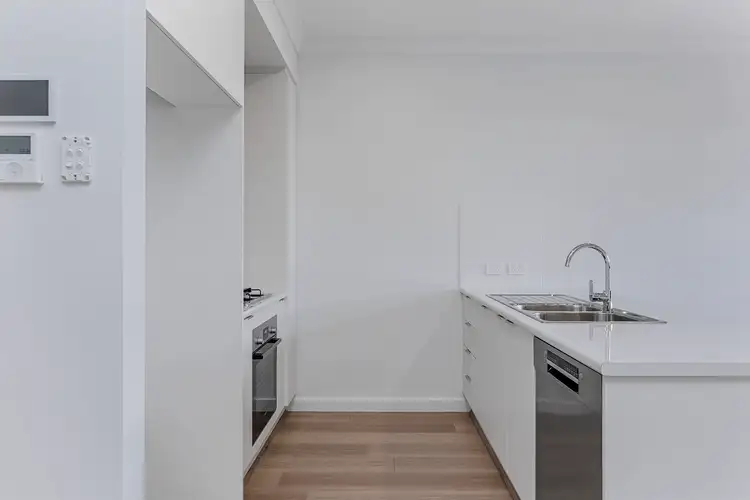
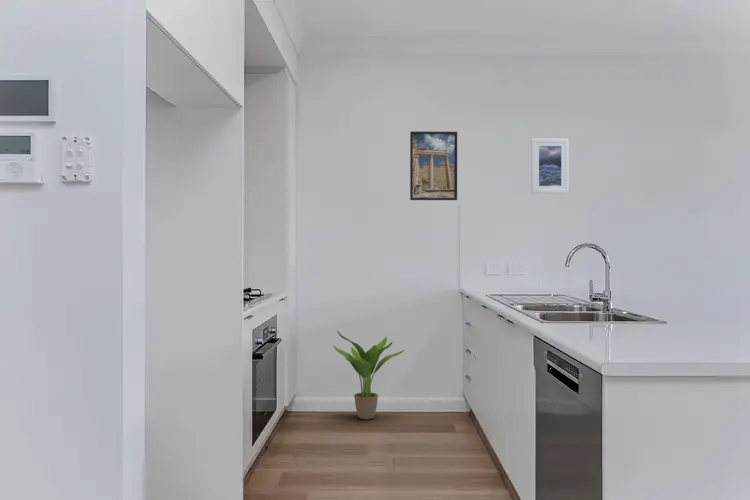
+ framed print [530,138,570,194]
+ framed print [409,130,458,201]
+ potted plant [332,330,406,420]
